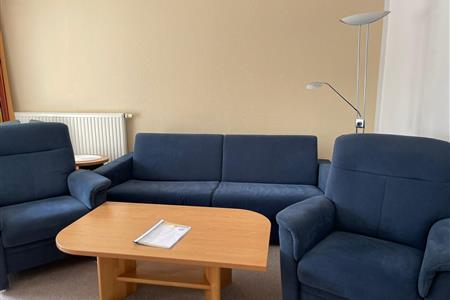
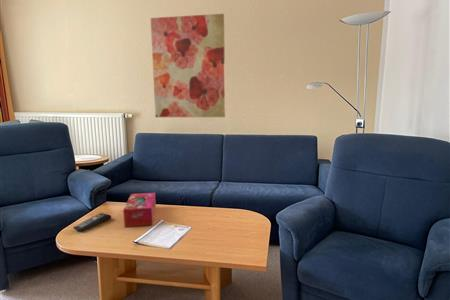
+ tissue box [122,192,157,228]
+ remote control [72,212,112,232]
+ wall art [150,13,226,118]
